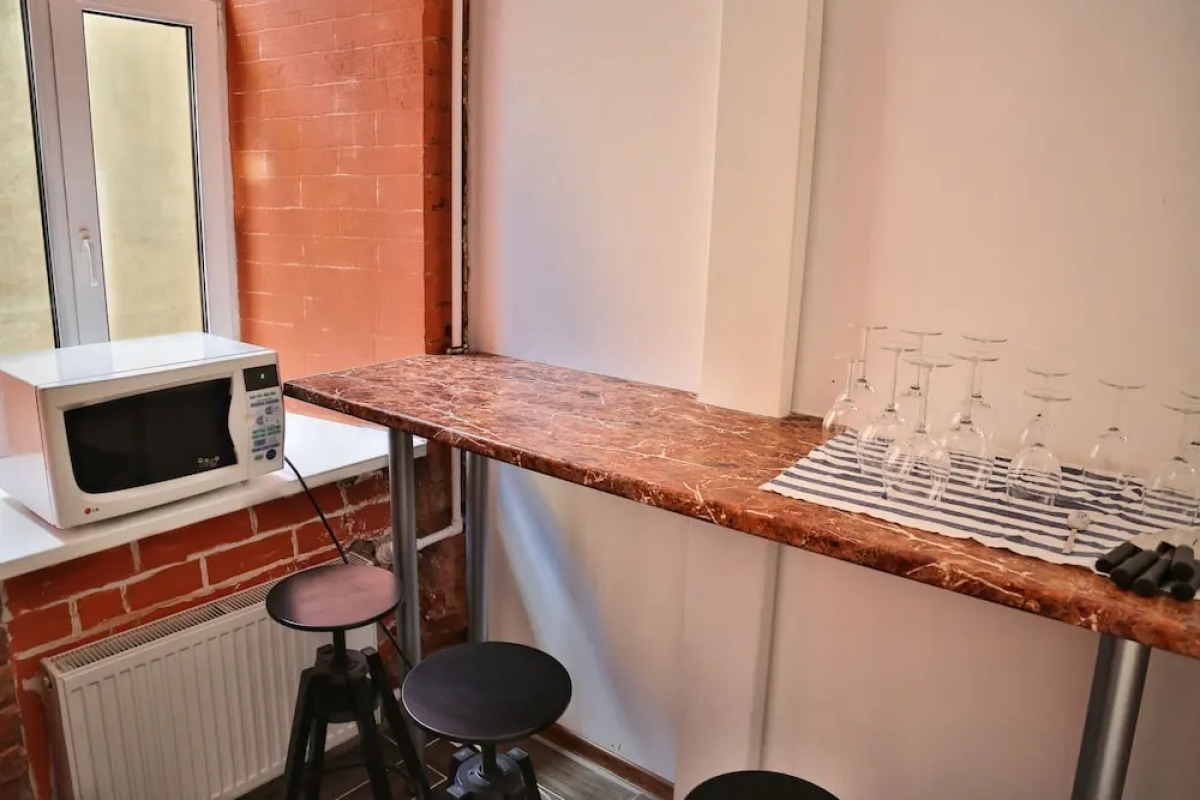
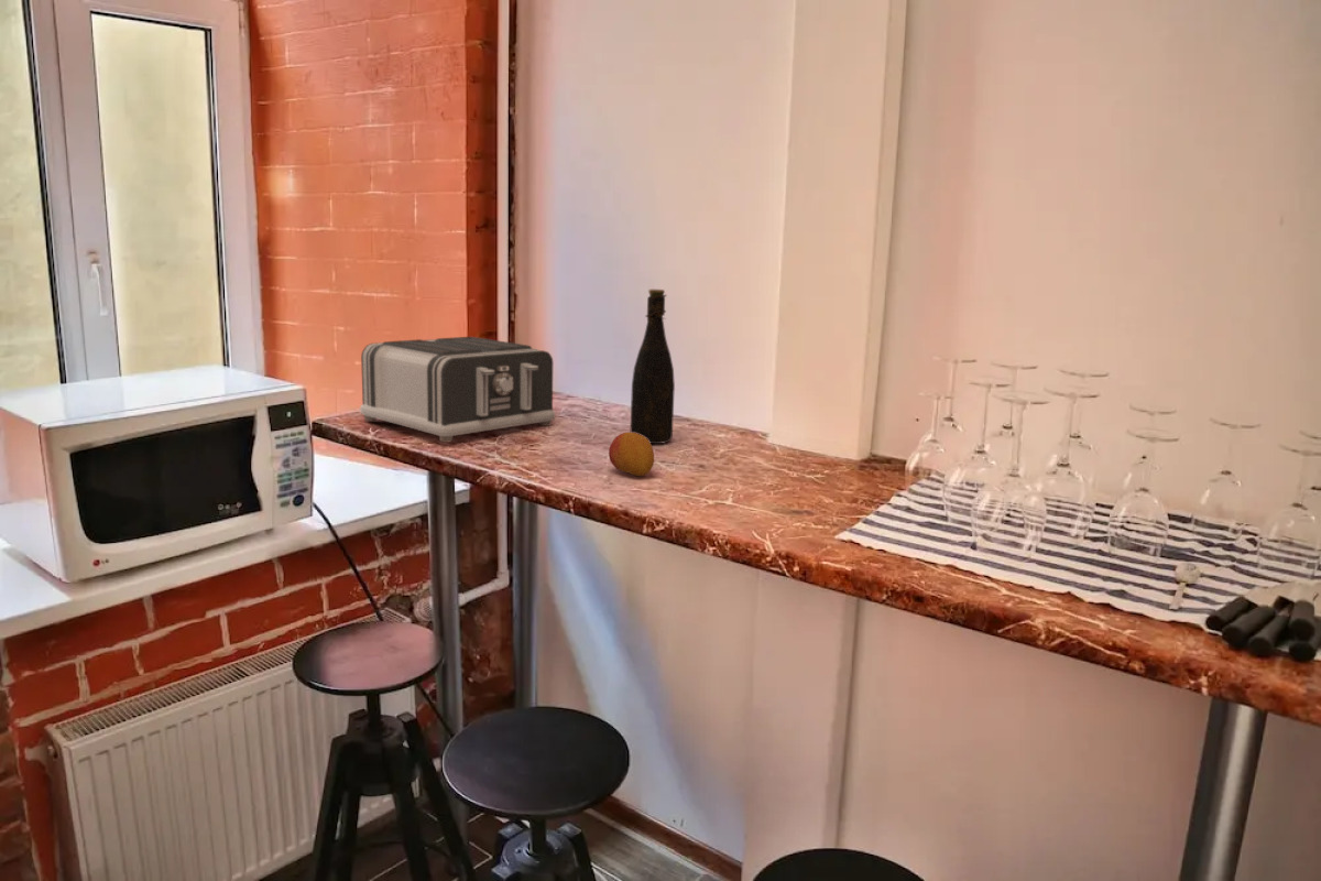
+ bottle [630,289,676,445]
+ fruit [608,432,655,477]
+ toaster [359,336,556,443]
